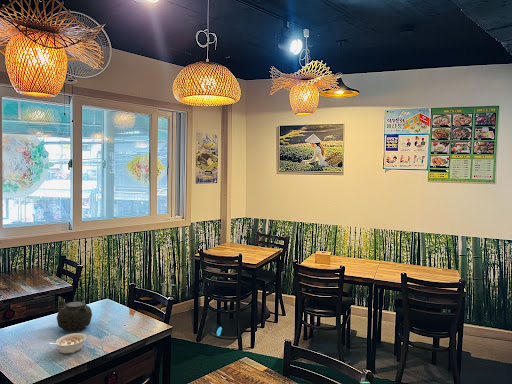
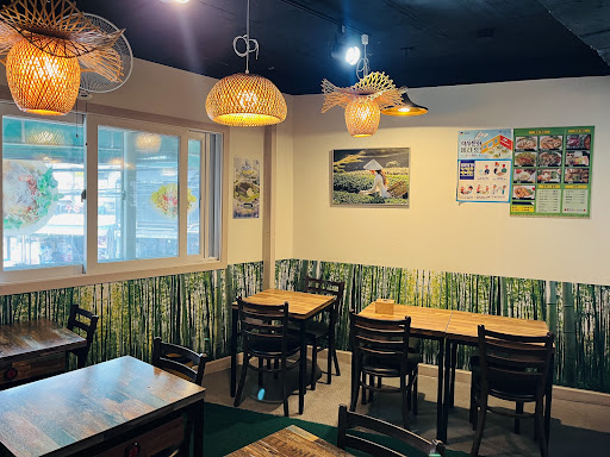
- legume [49,332,87,355]
- teapot [54,299,93,332]
